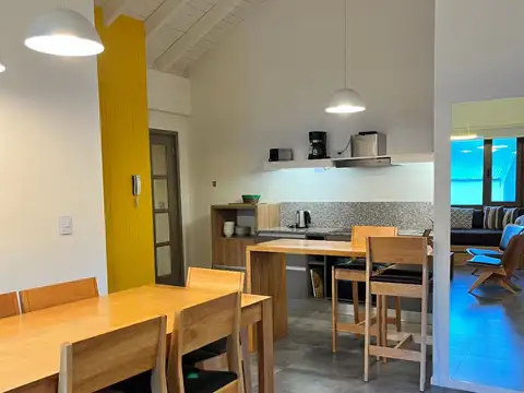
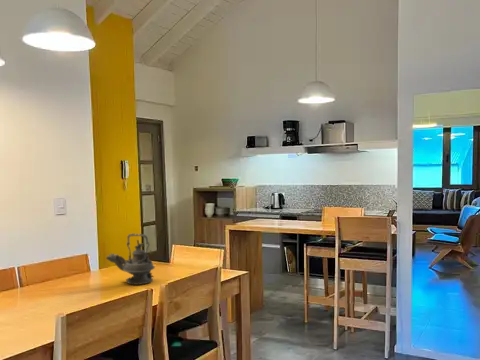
+ teapot [105,233,156,286]
